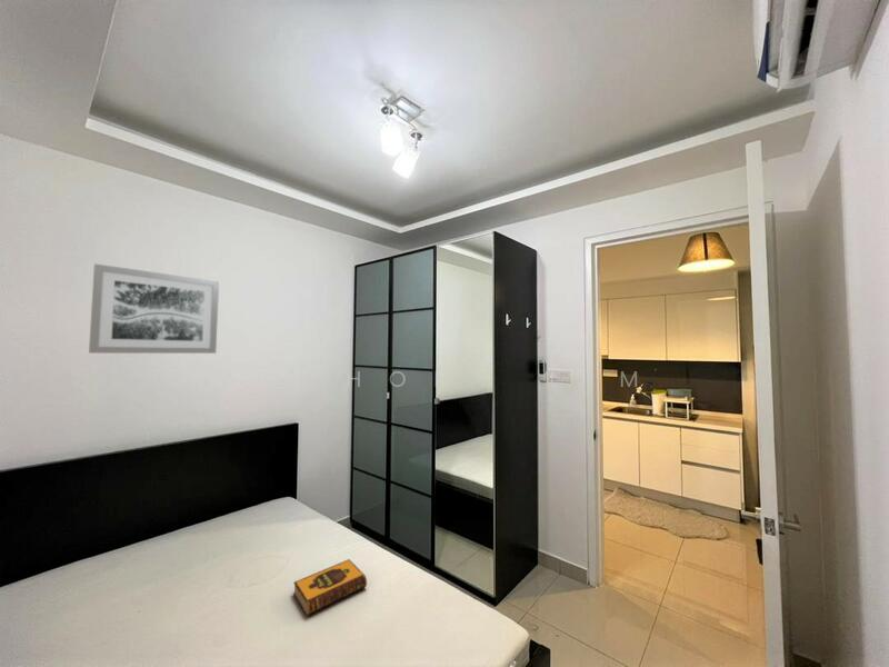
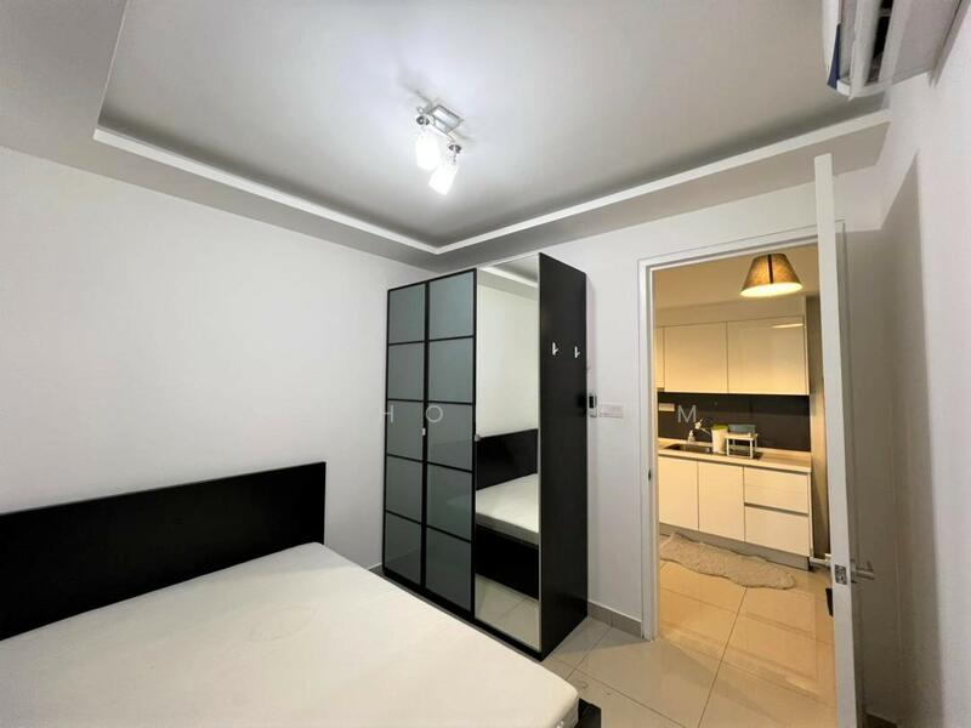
- wall art [88,262,220,355]
- hardback book [292,558,368,617]
